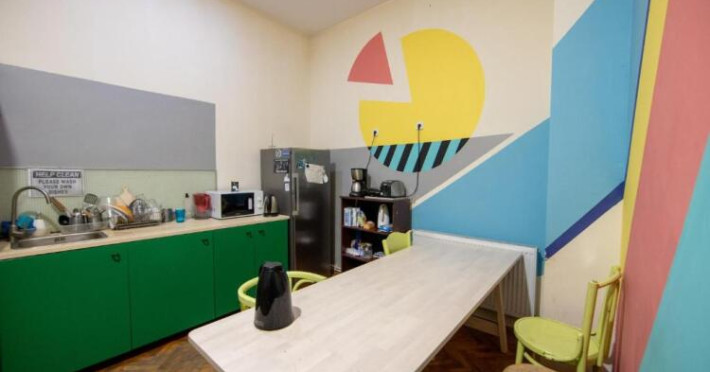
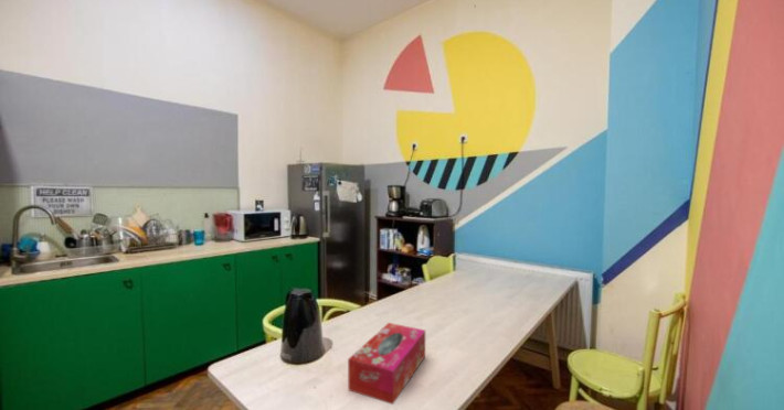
+ tissue box [347,322,426,406]
